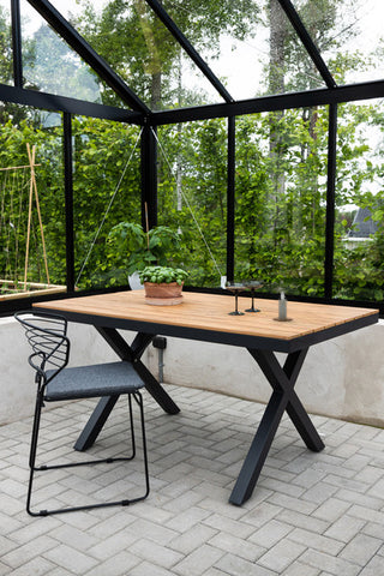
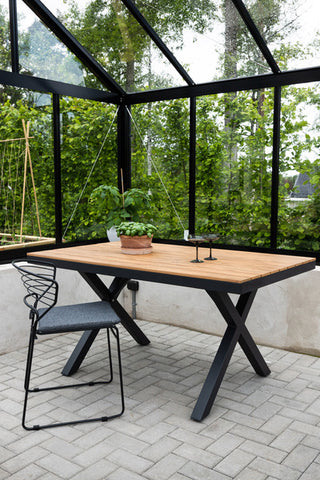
- candle [271,290,293,322]
